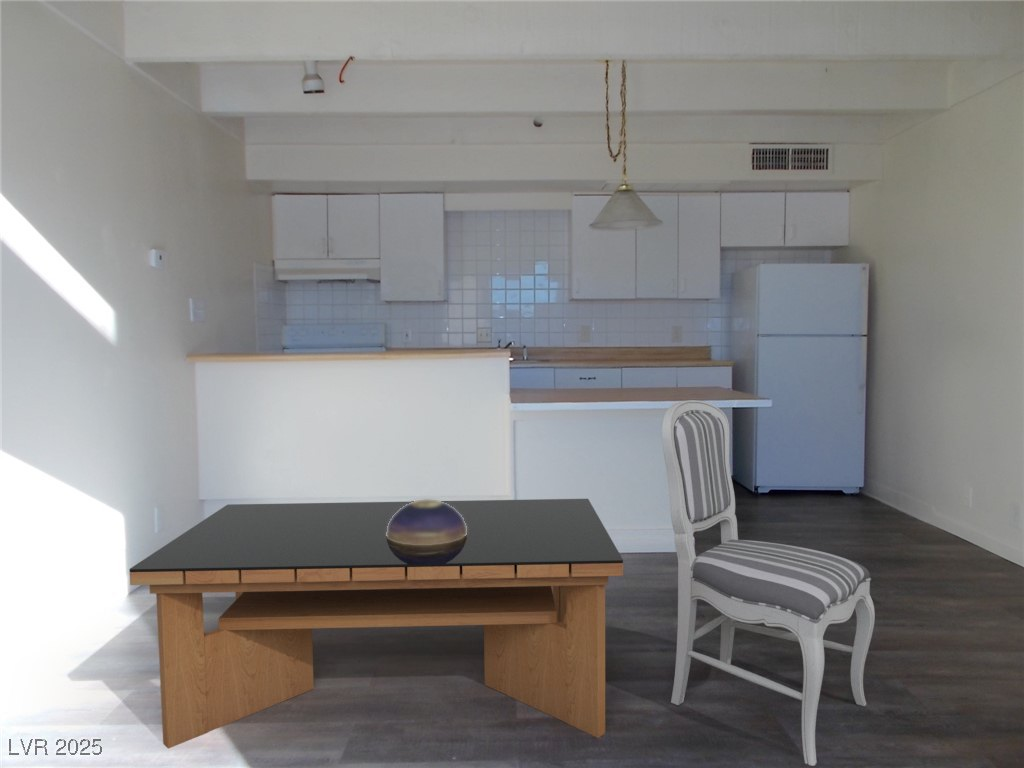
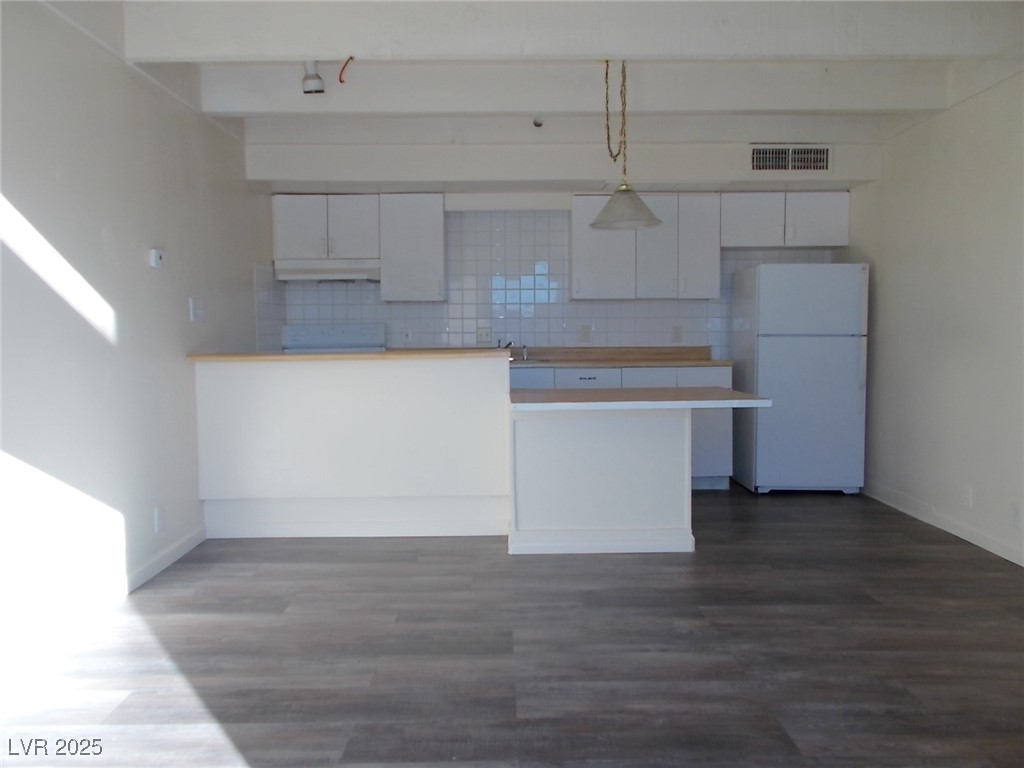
- dining chair [661,399,876,767]
- decorative bowl [386,499,467,545]
- coffee table [128,498,624,749]
